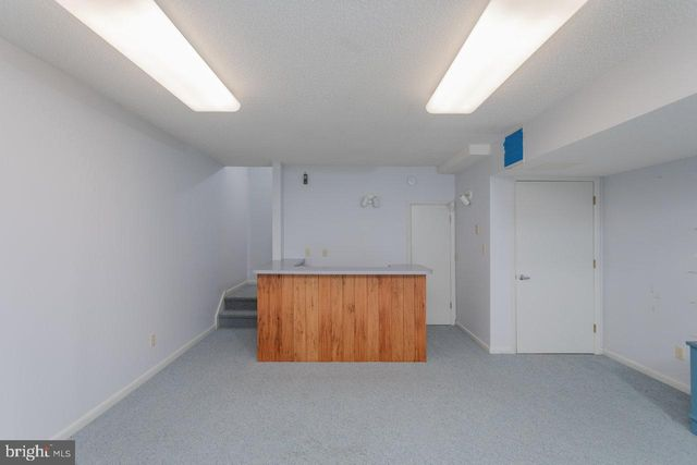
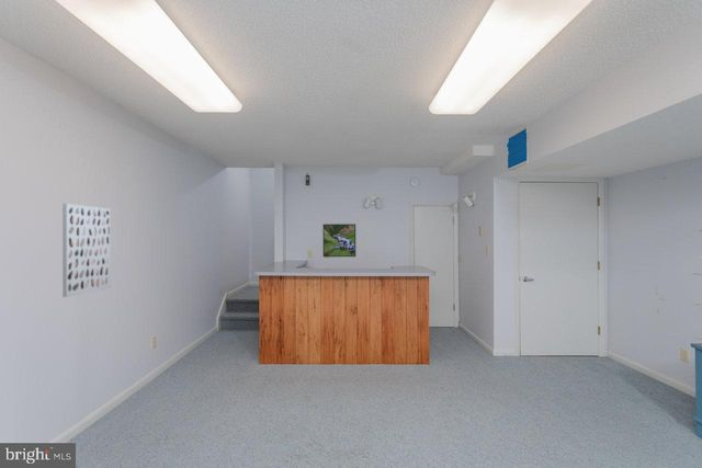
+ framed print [321,222,356,258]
+ wall art [61,203,112,298]
